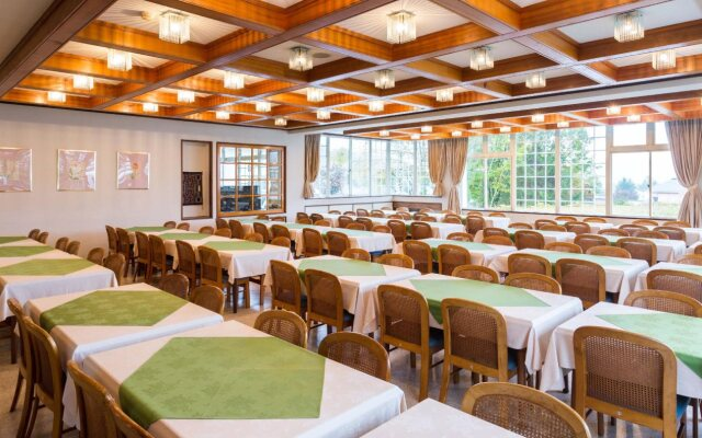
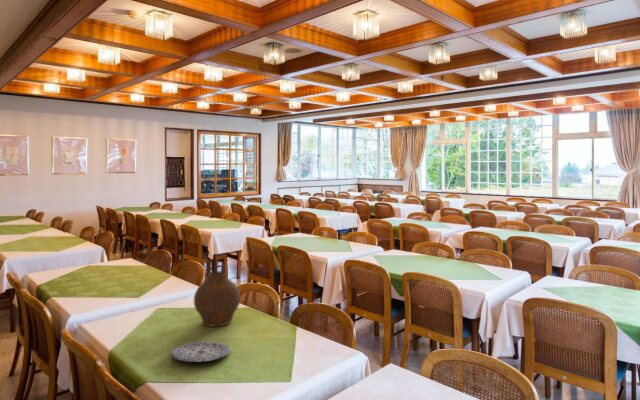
+ plate [170,340,232,363]
+ vase [193,271,241,328]
